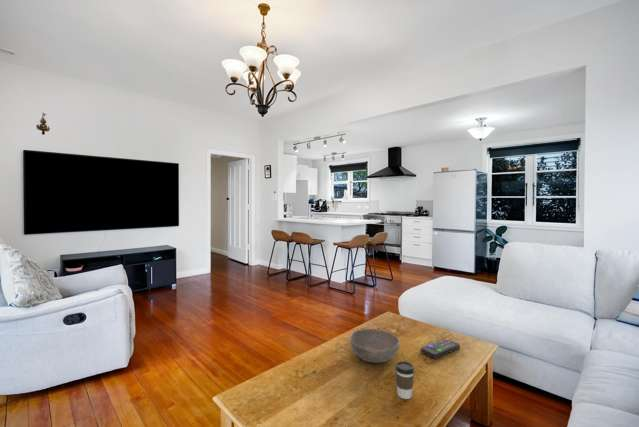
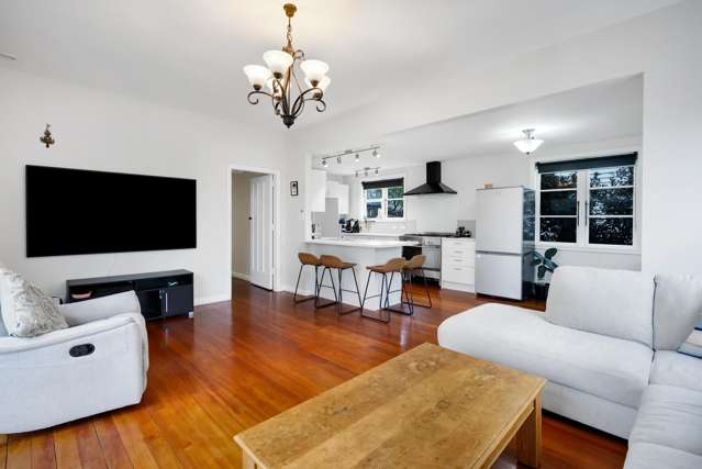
- bowl [349,328,401,364]
- remote control [420,337,461,360]
- coffee cup [394,360,416,400]
